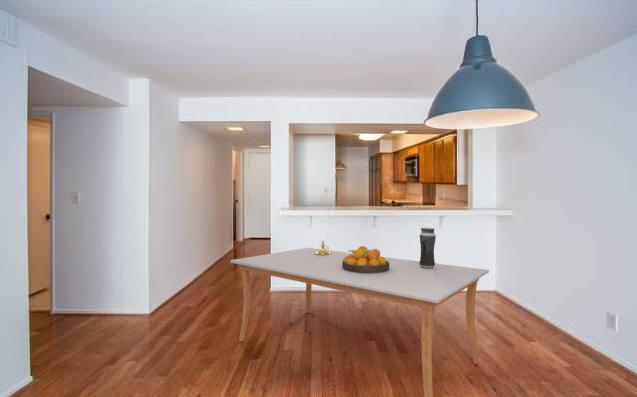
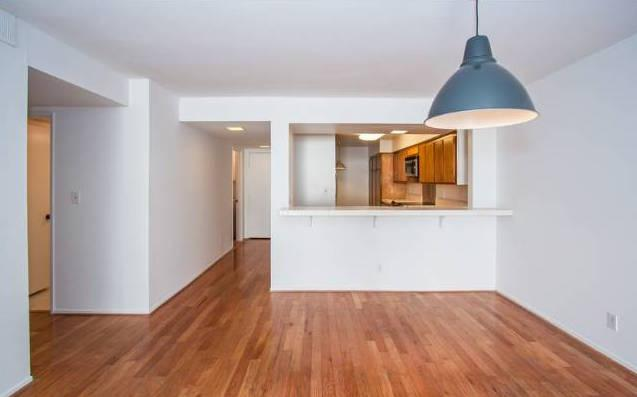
- fruit bowl [342,245,390,274]
- vase [419,227,437,269]
- candle holder [315,237,331,255]
- dining table [229,247,490,397]
